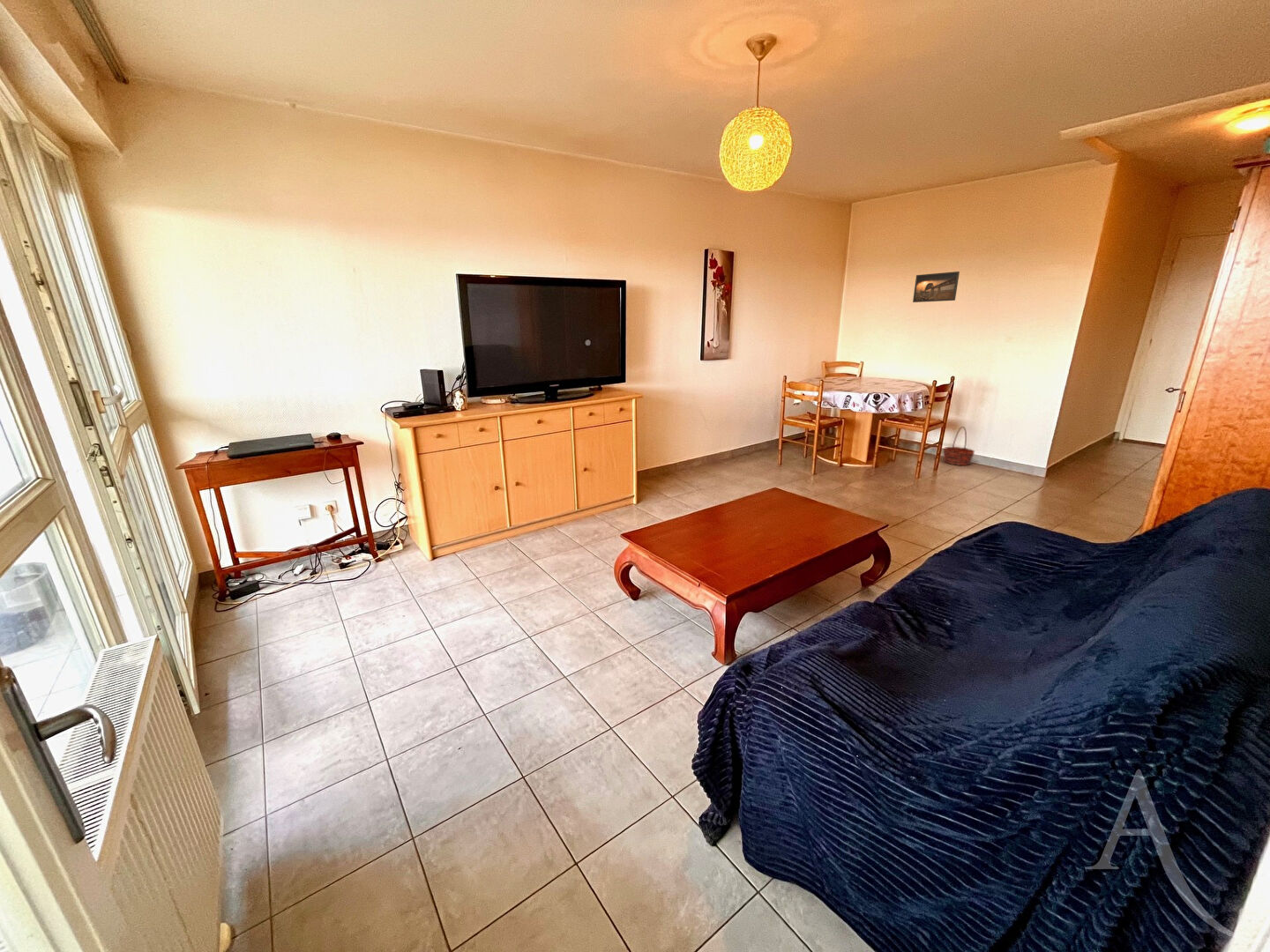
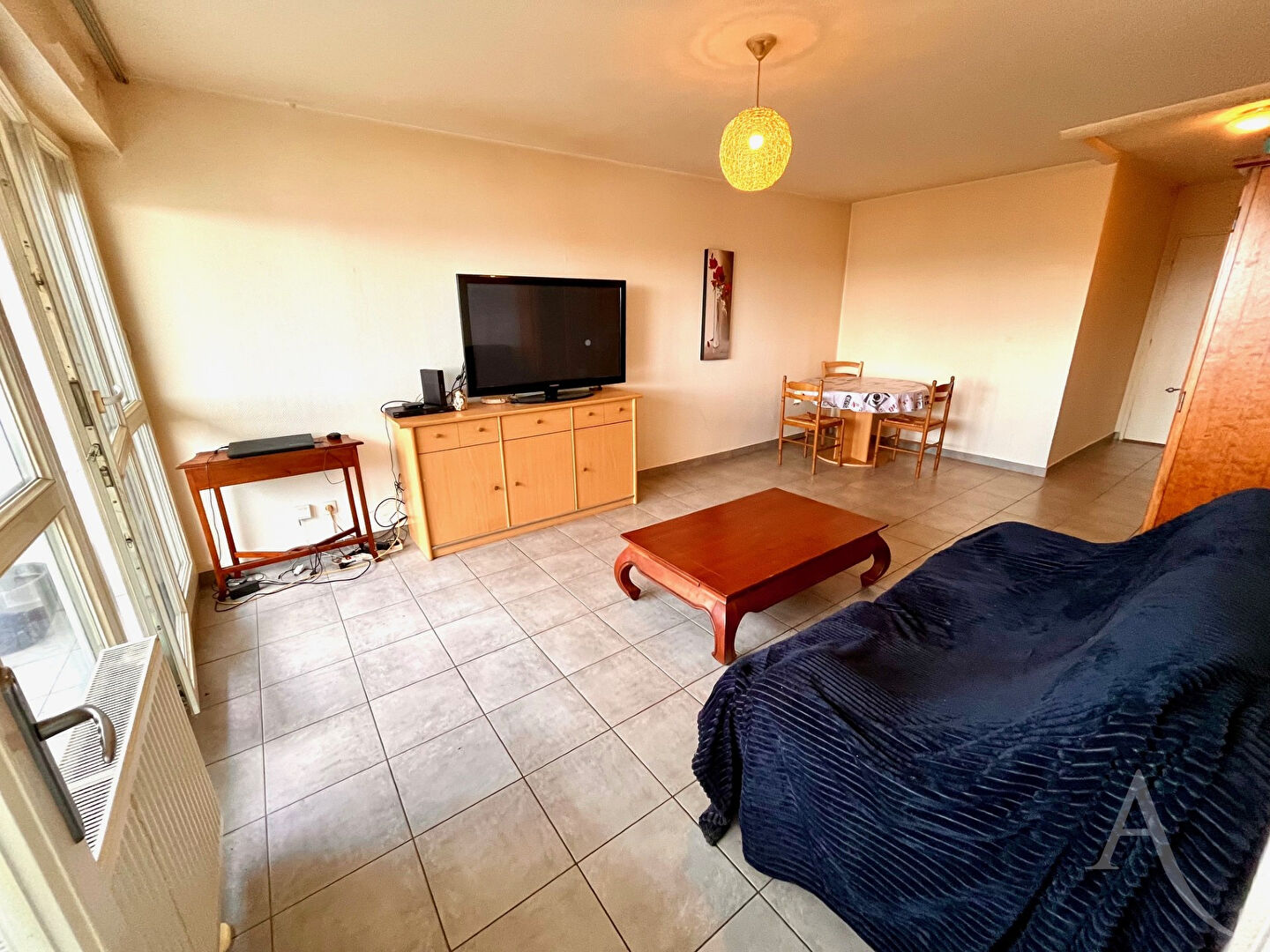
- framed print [912,271,960,303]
- basket [942,426,975,466]
